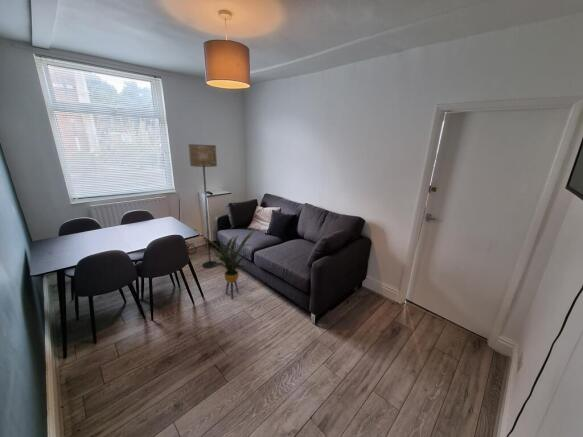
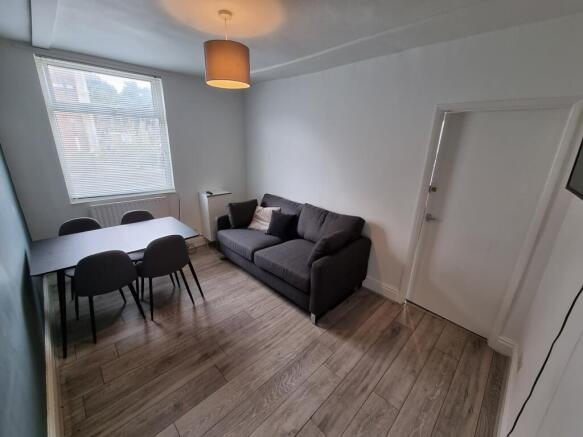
- floor lamp [187,143,218,269]
- house plant [208,228,259,300]
